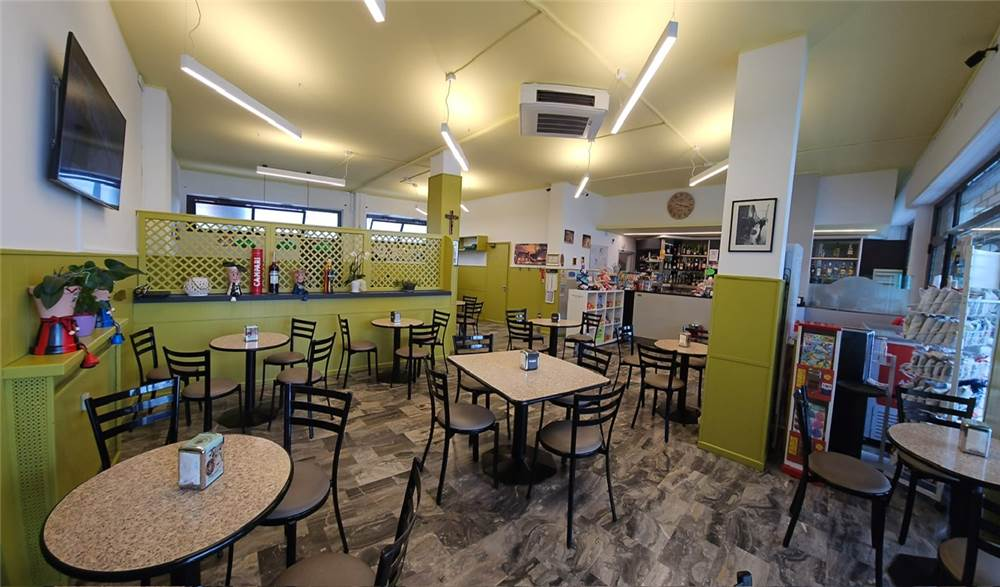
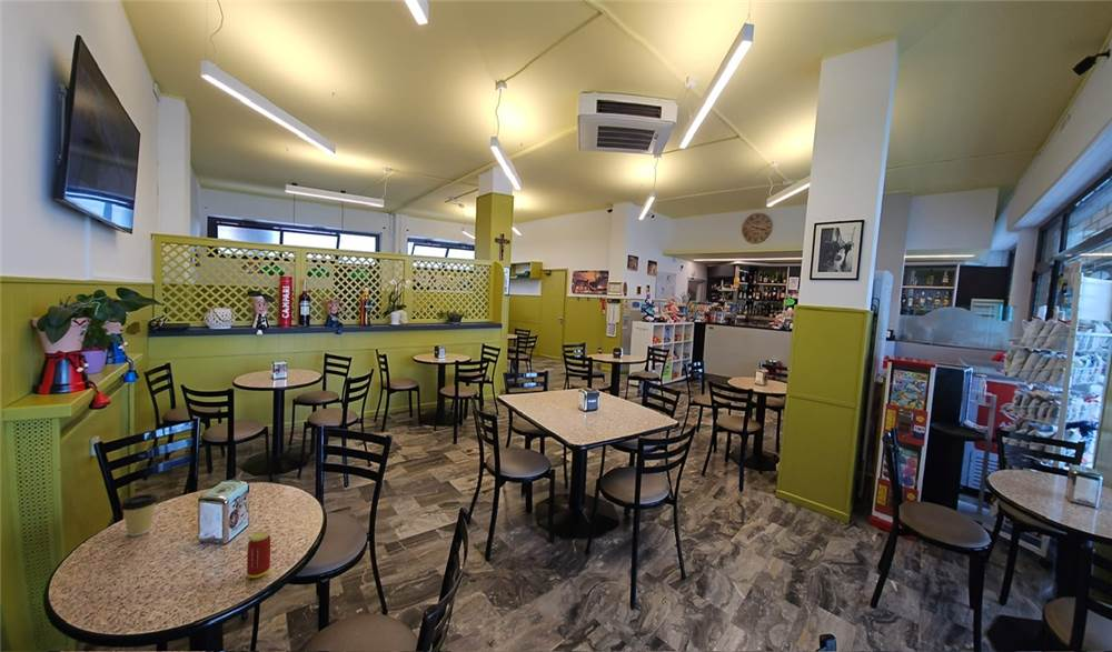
+ coffee cup [119,493,160,538]
+ beverage can [246,530,271,579]
